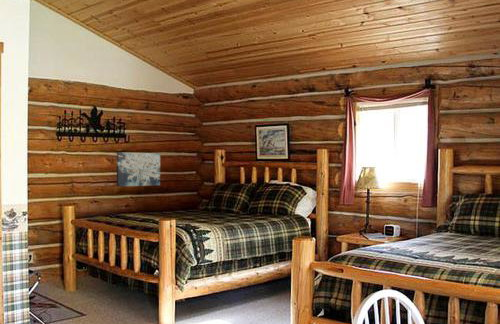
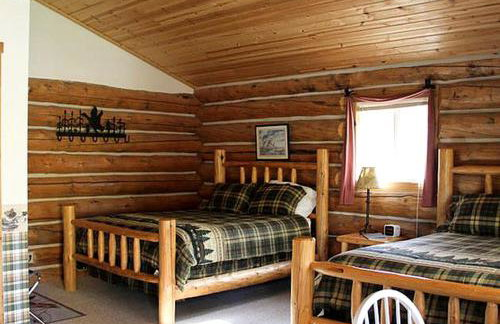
- wall art [116,151,161,188]
